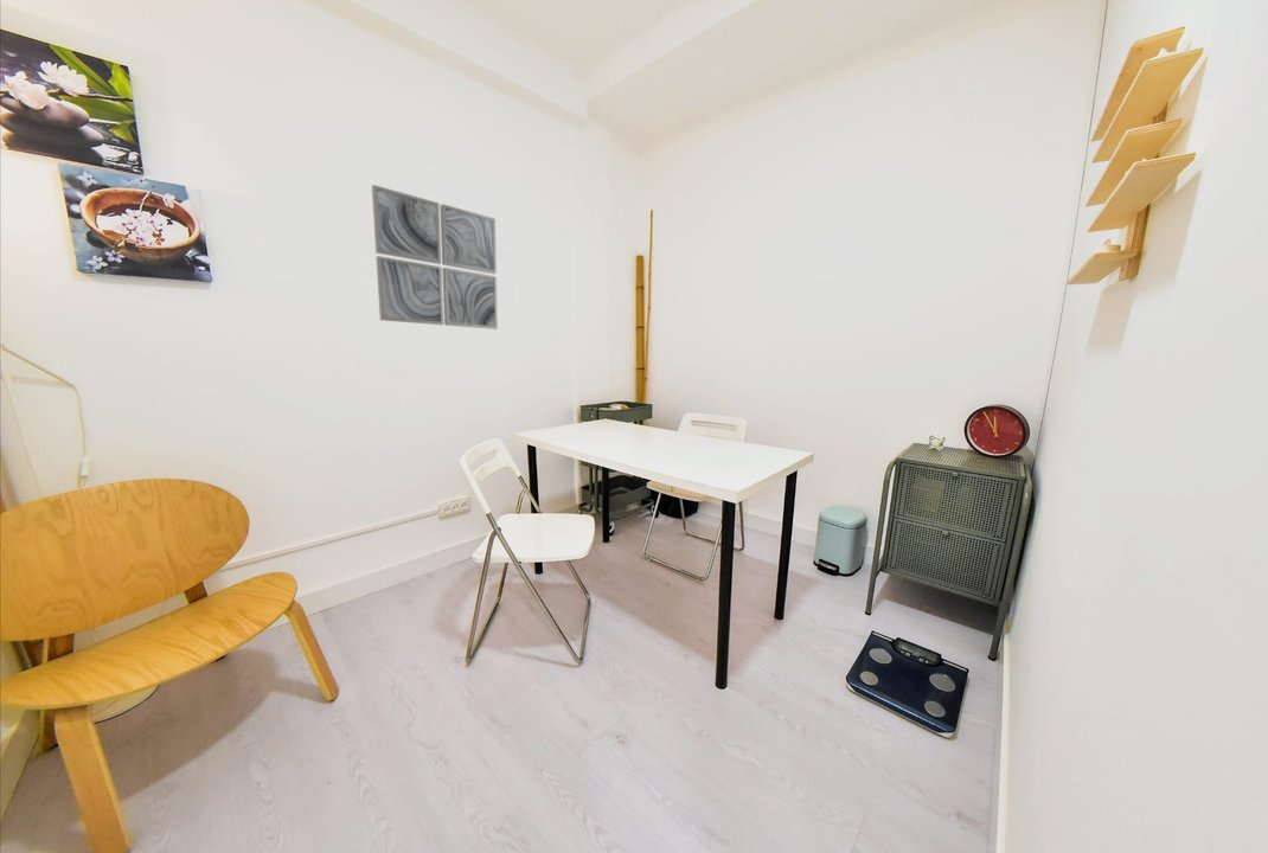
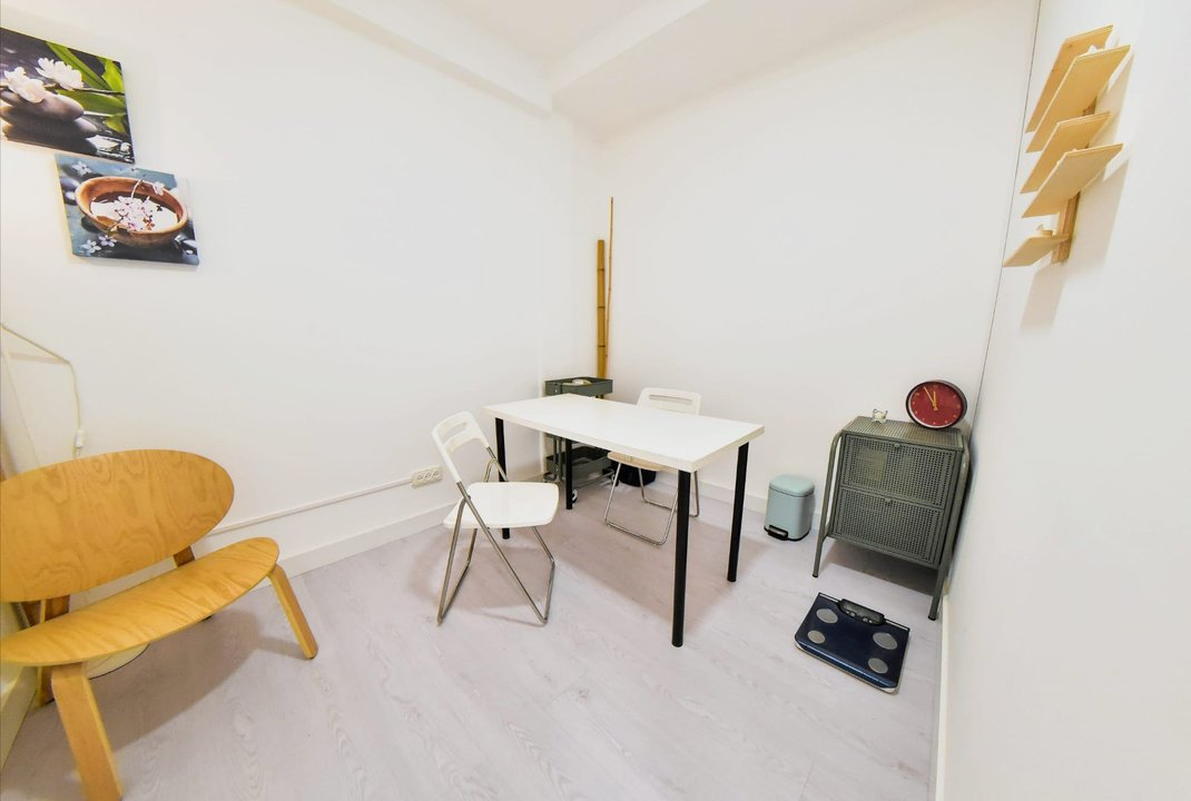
- wall art [371,184,499,331]
